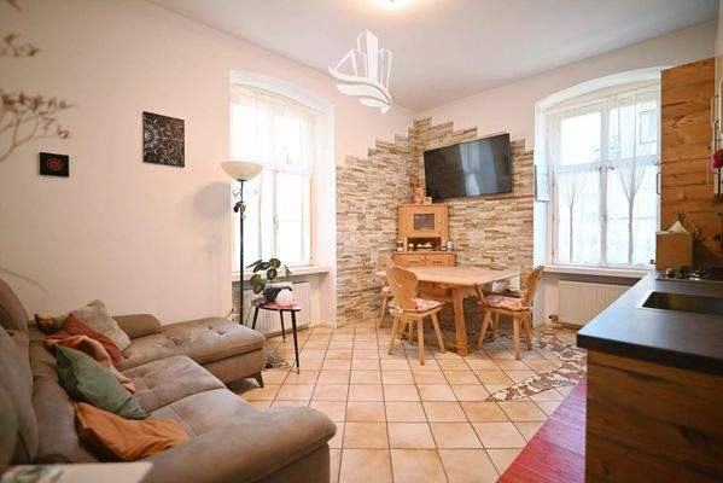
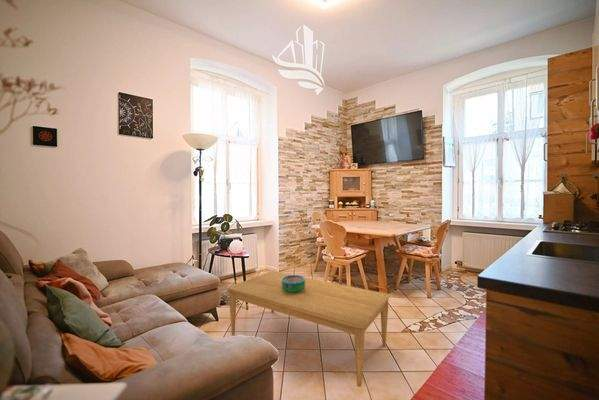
+ coffee table [227,270,390,388]
+ decorative bowl [281,274,306,294]
